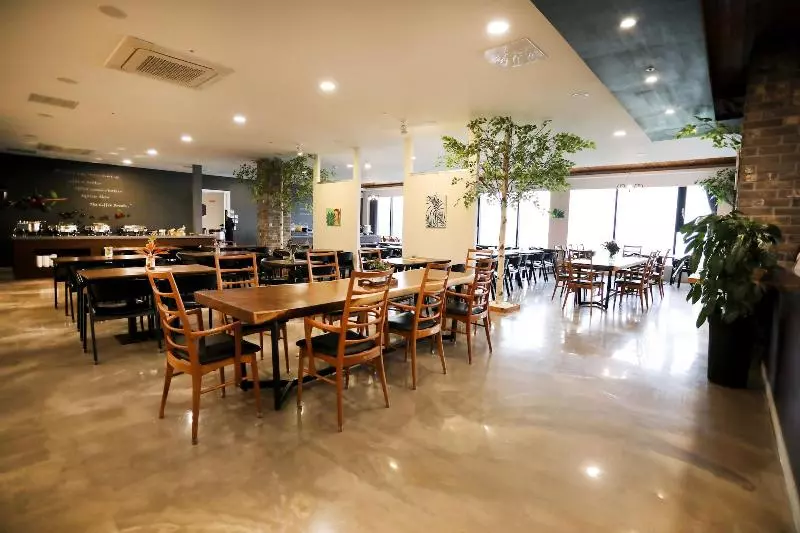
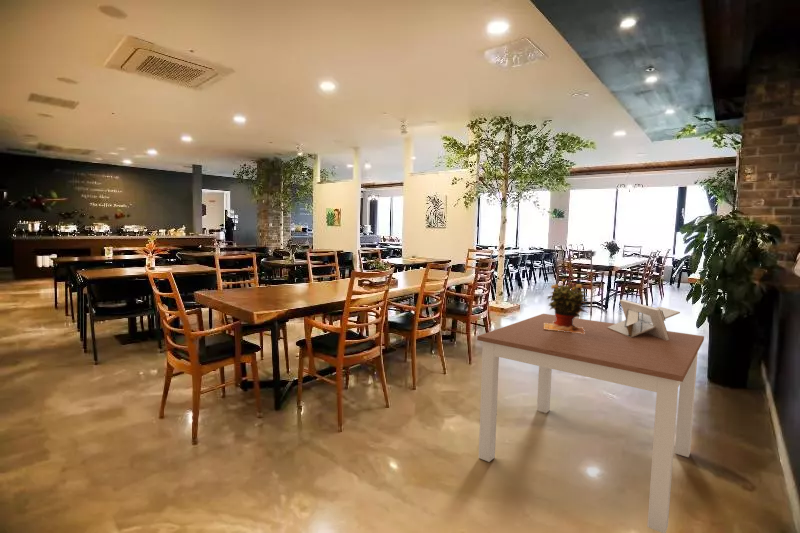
+ dining table [476,313,705,533]
+ flower arrangement [544,278,591,334]
+ architectural model [607,298,681,340]
